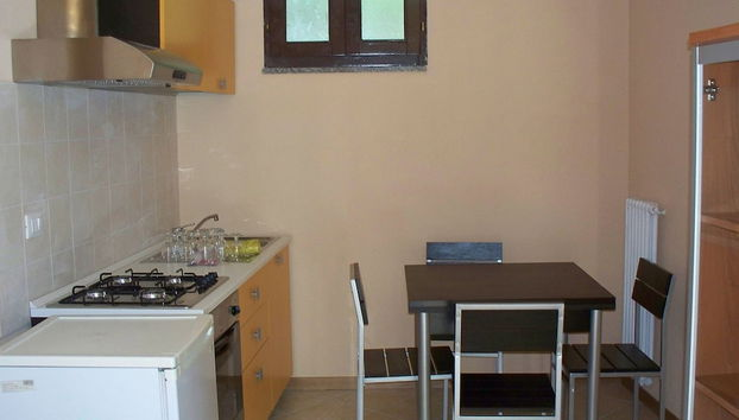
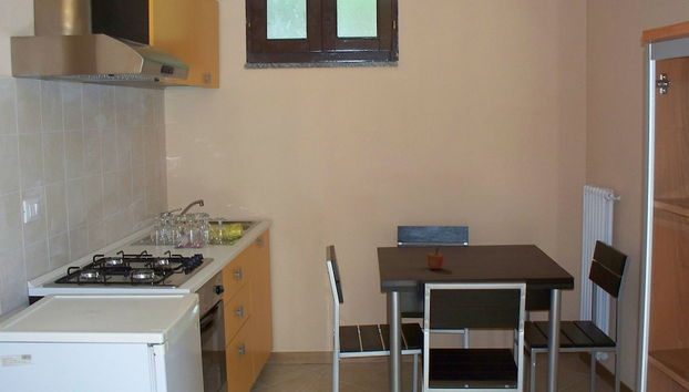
+ apple [425,246,445,270]
